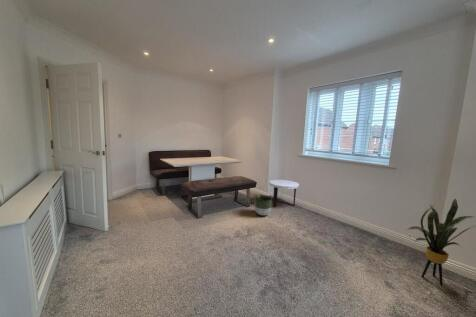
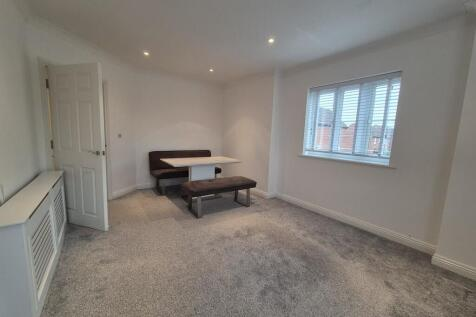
- planter [254,194,273,216]
- side table [268,179,300,208]
- house plant [406,198,476,286]
